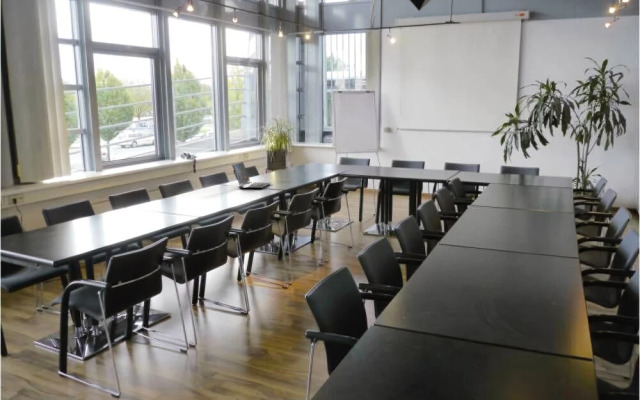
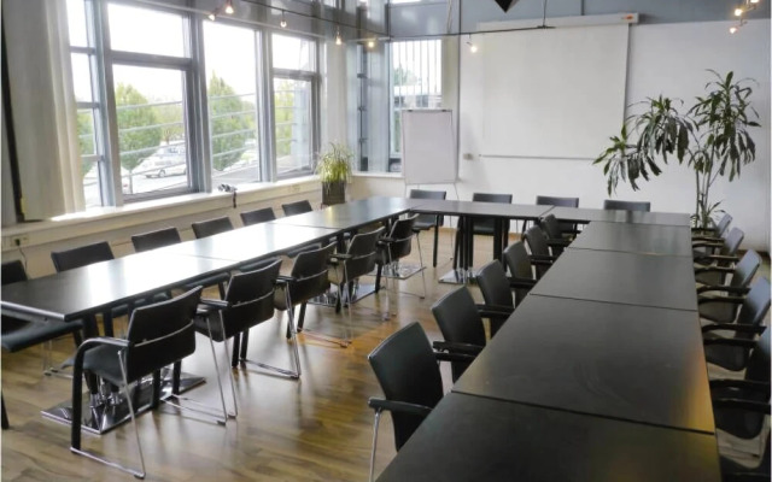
- laptop [231,161,272,189]
